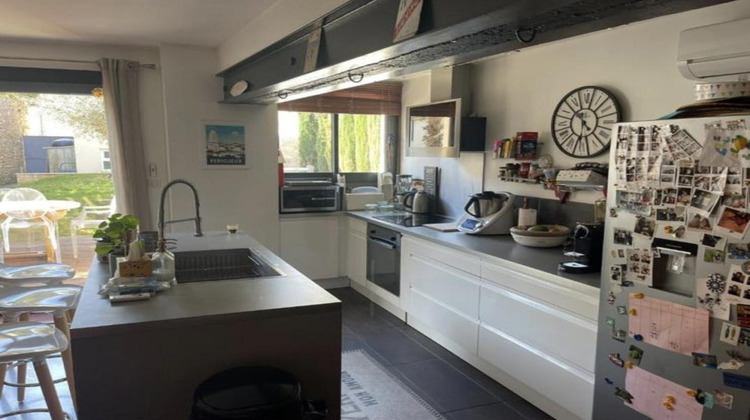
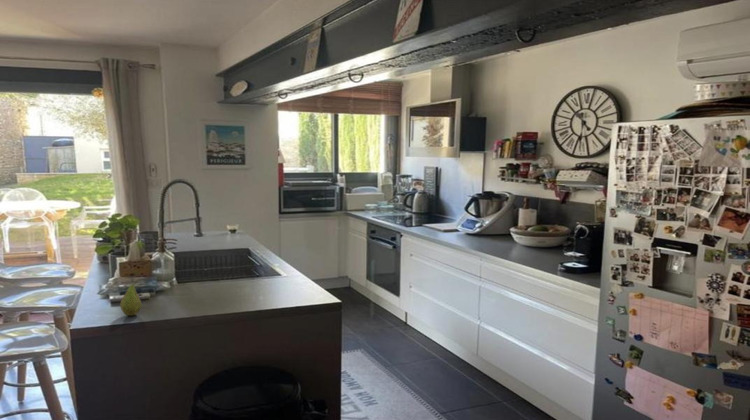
+ fruit [119,280,142,317]
